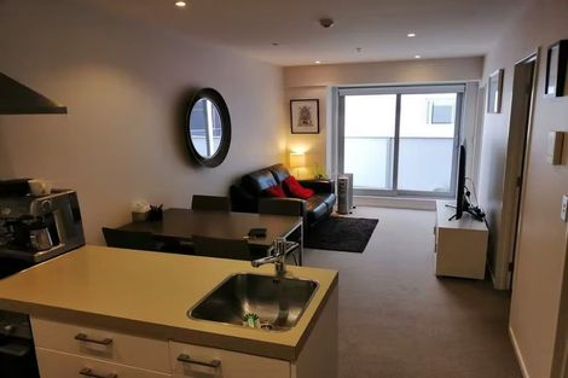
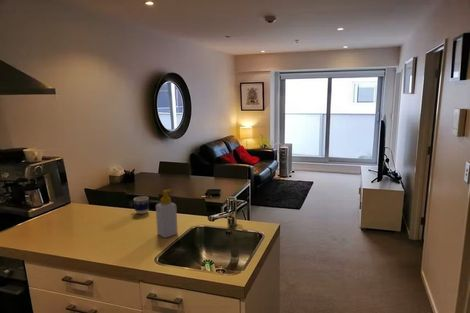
+ soap bottle [155,188,179,239]
+ cup [131,195,150,215]
